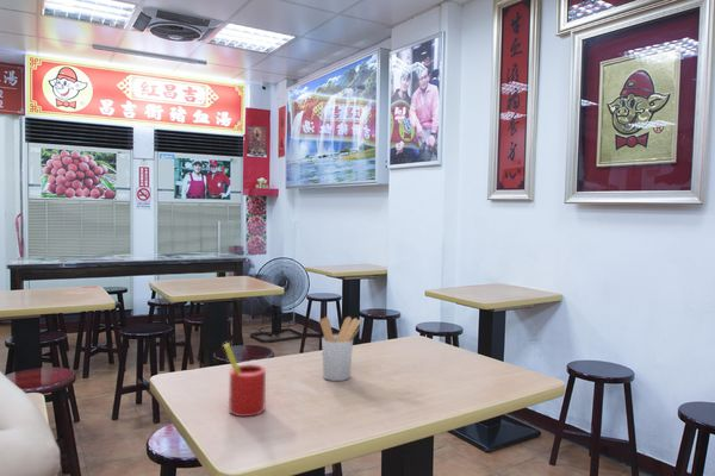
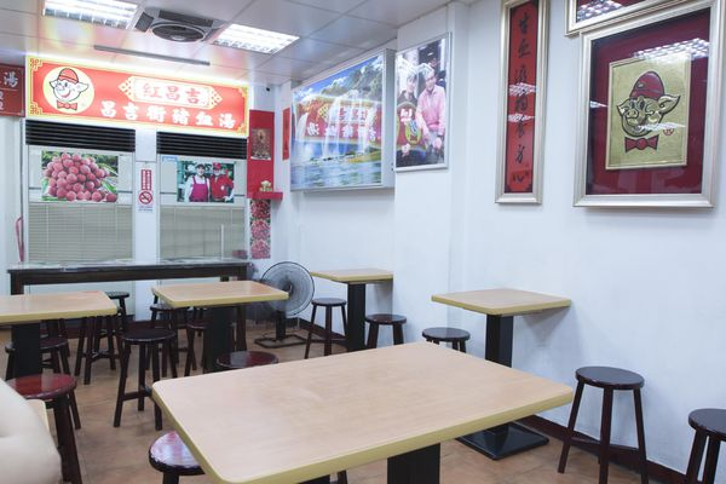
- utensil holder [319,315,362,382]
- straw [223,342,267,418]
